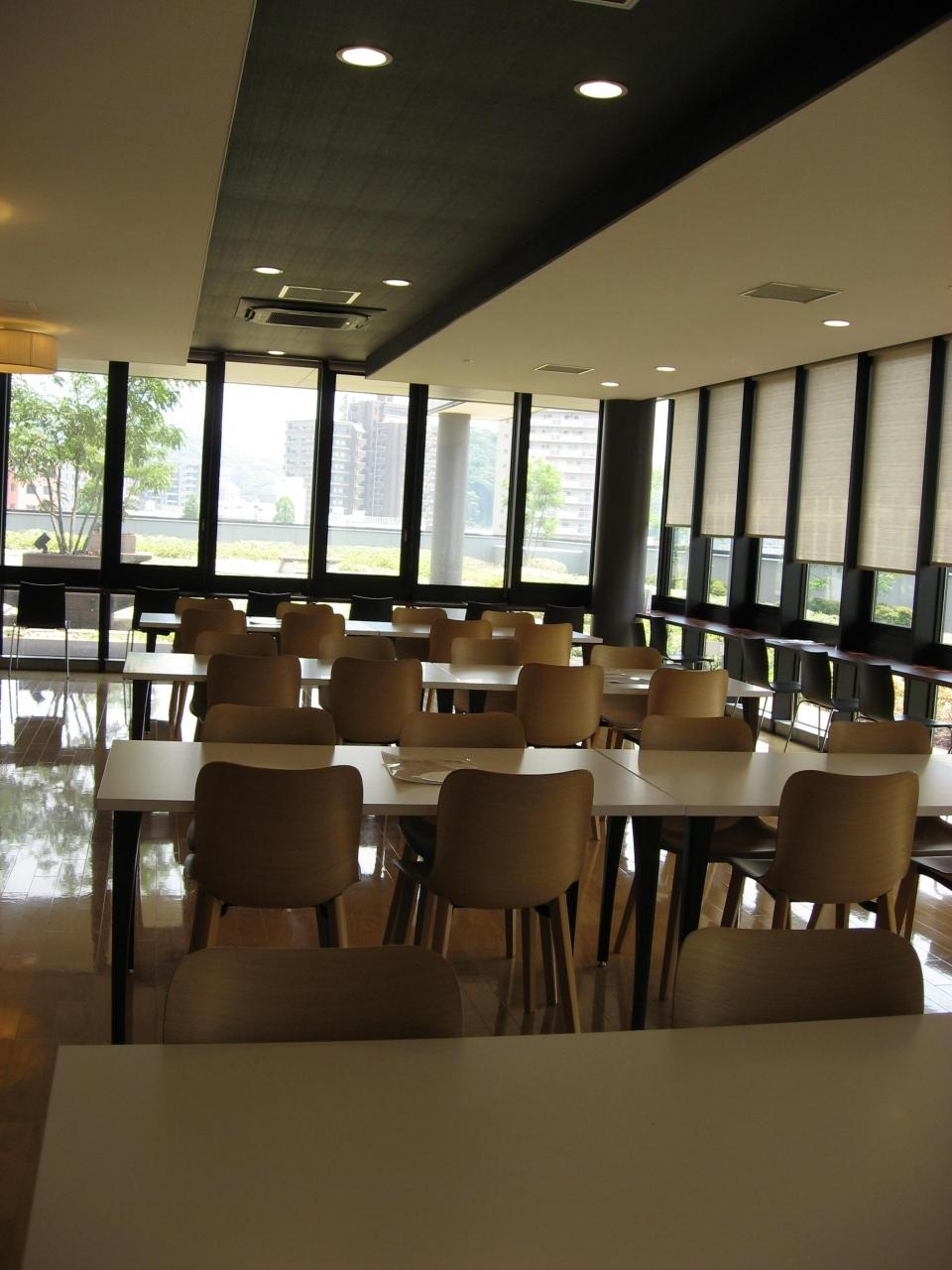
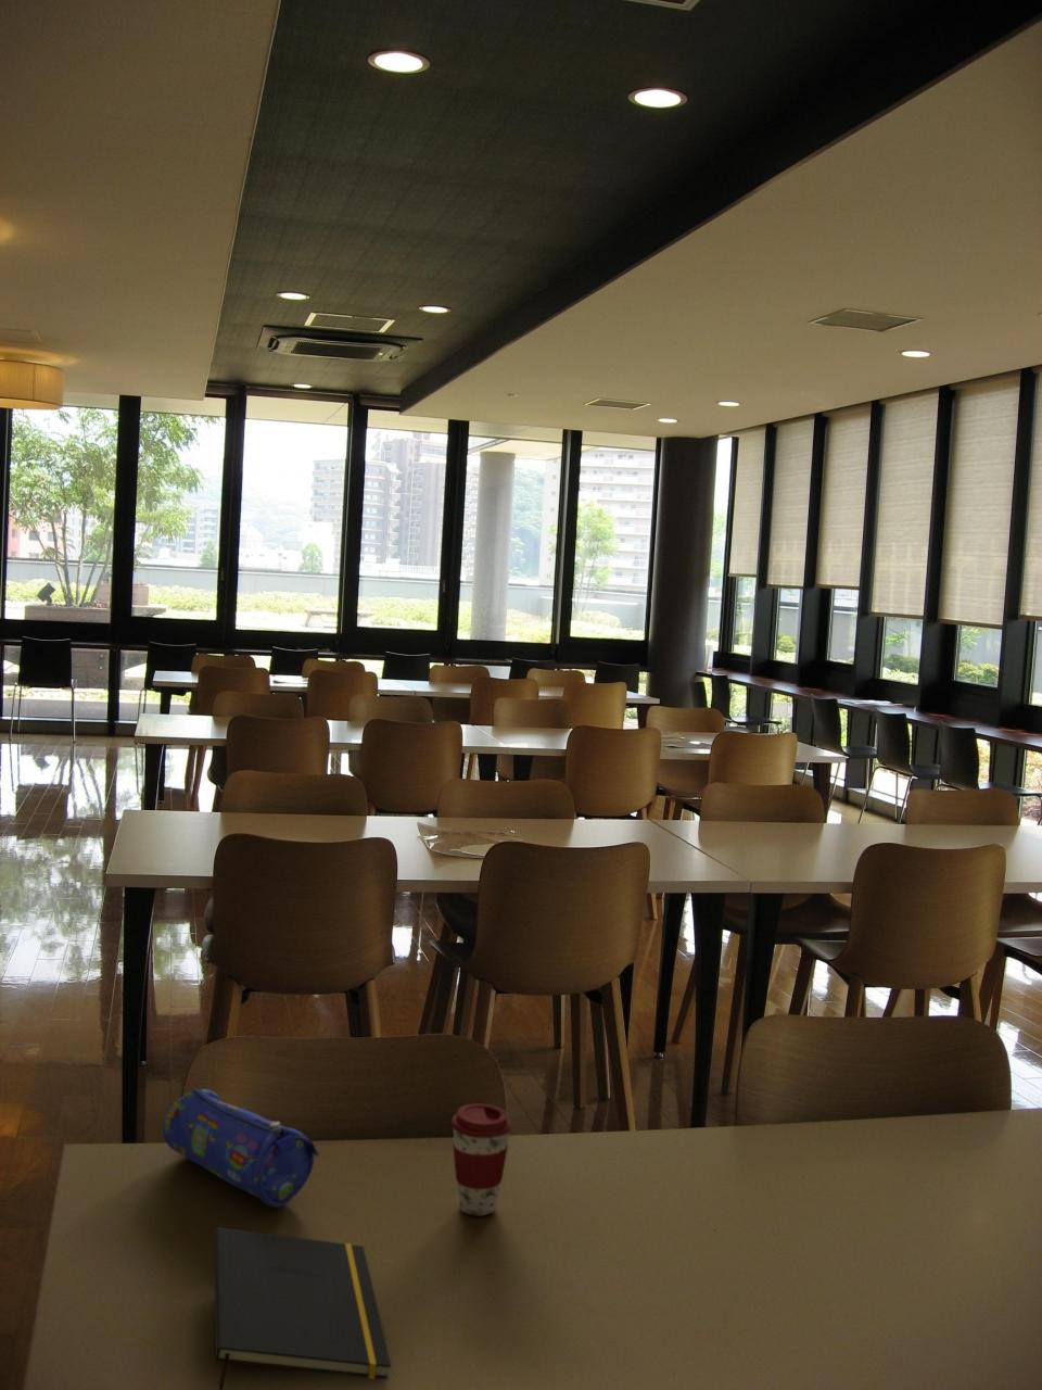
+ notepad [213,1226,392,1390]
+ coffee cup [451,1103,512,1216]
+ pencil case [161,1088,321,1208]
